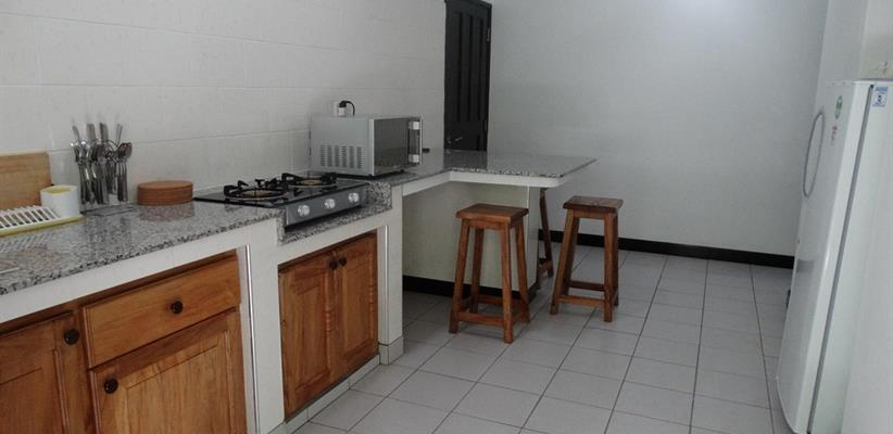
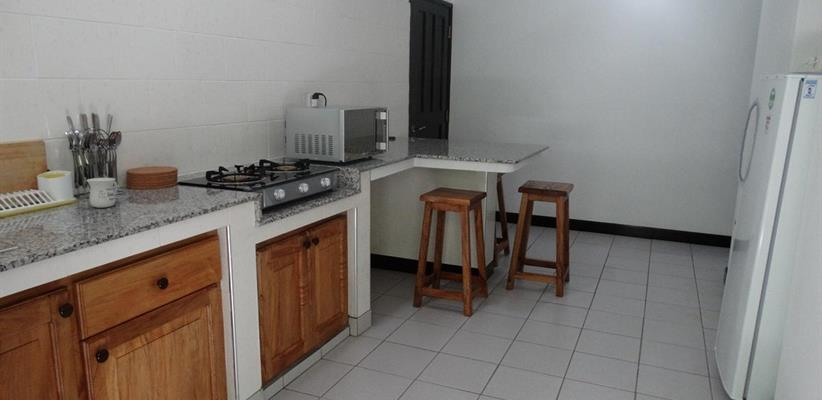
+ mug [86,177,118,209]
